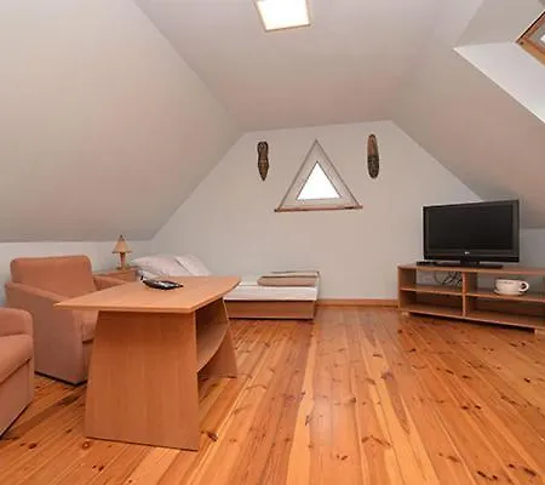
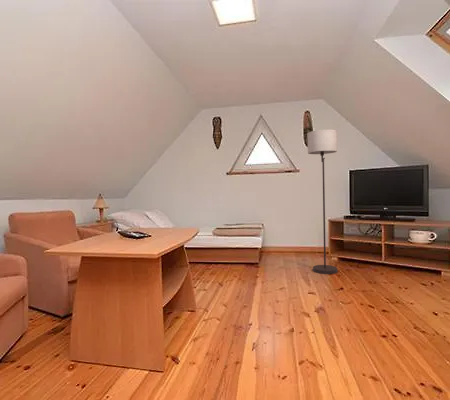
+ lamp [307,129,338,275]
